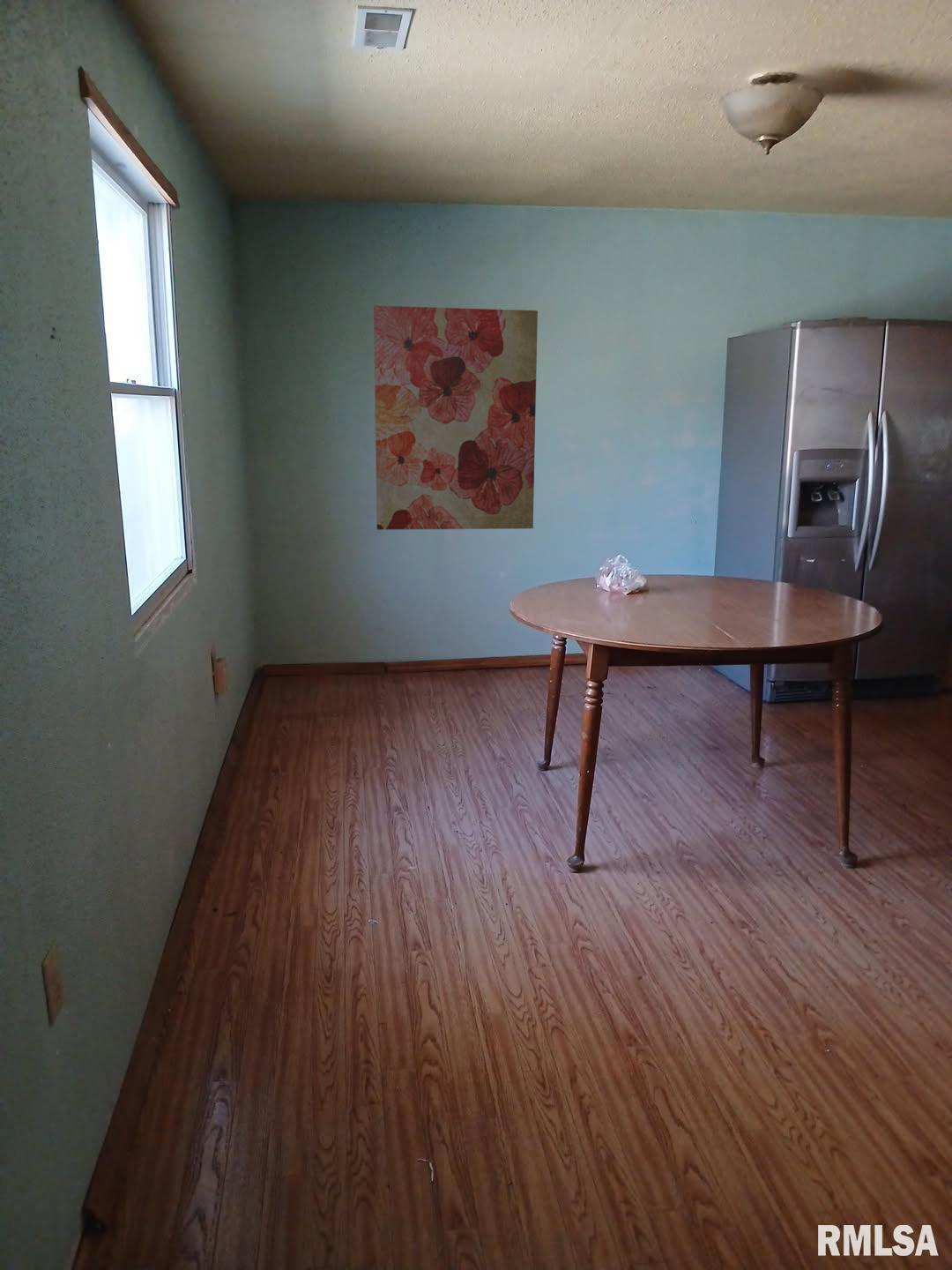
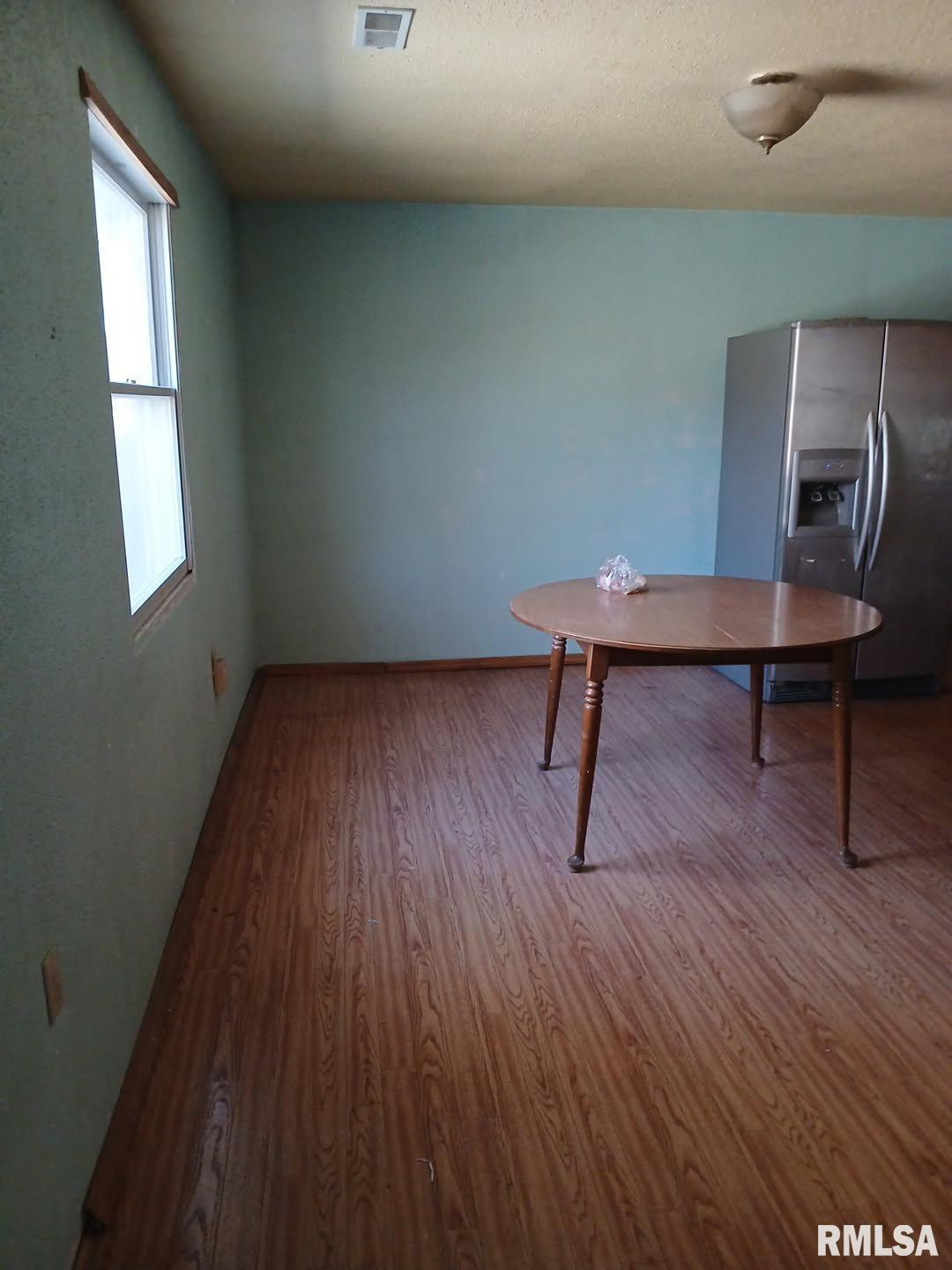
- wall art [373,305,539,531]
